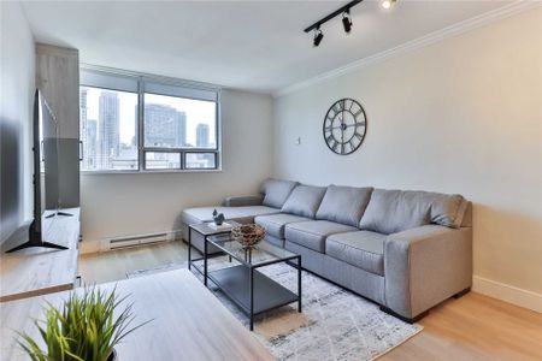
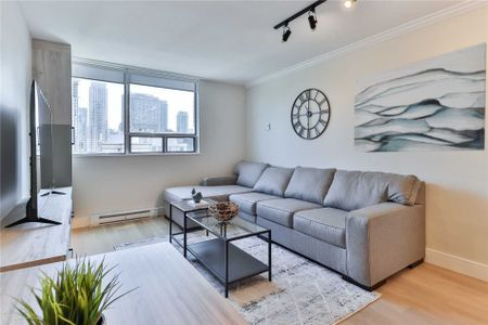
+ wall art [354,41,488,154]
